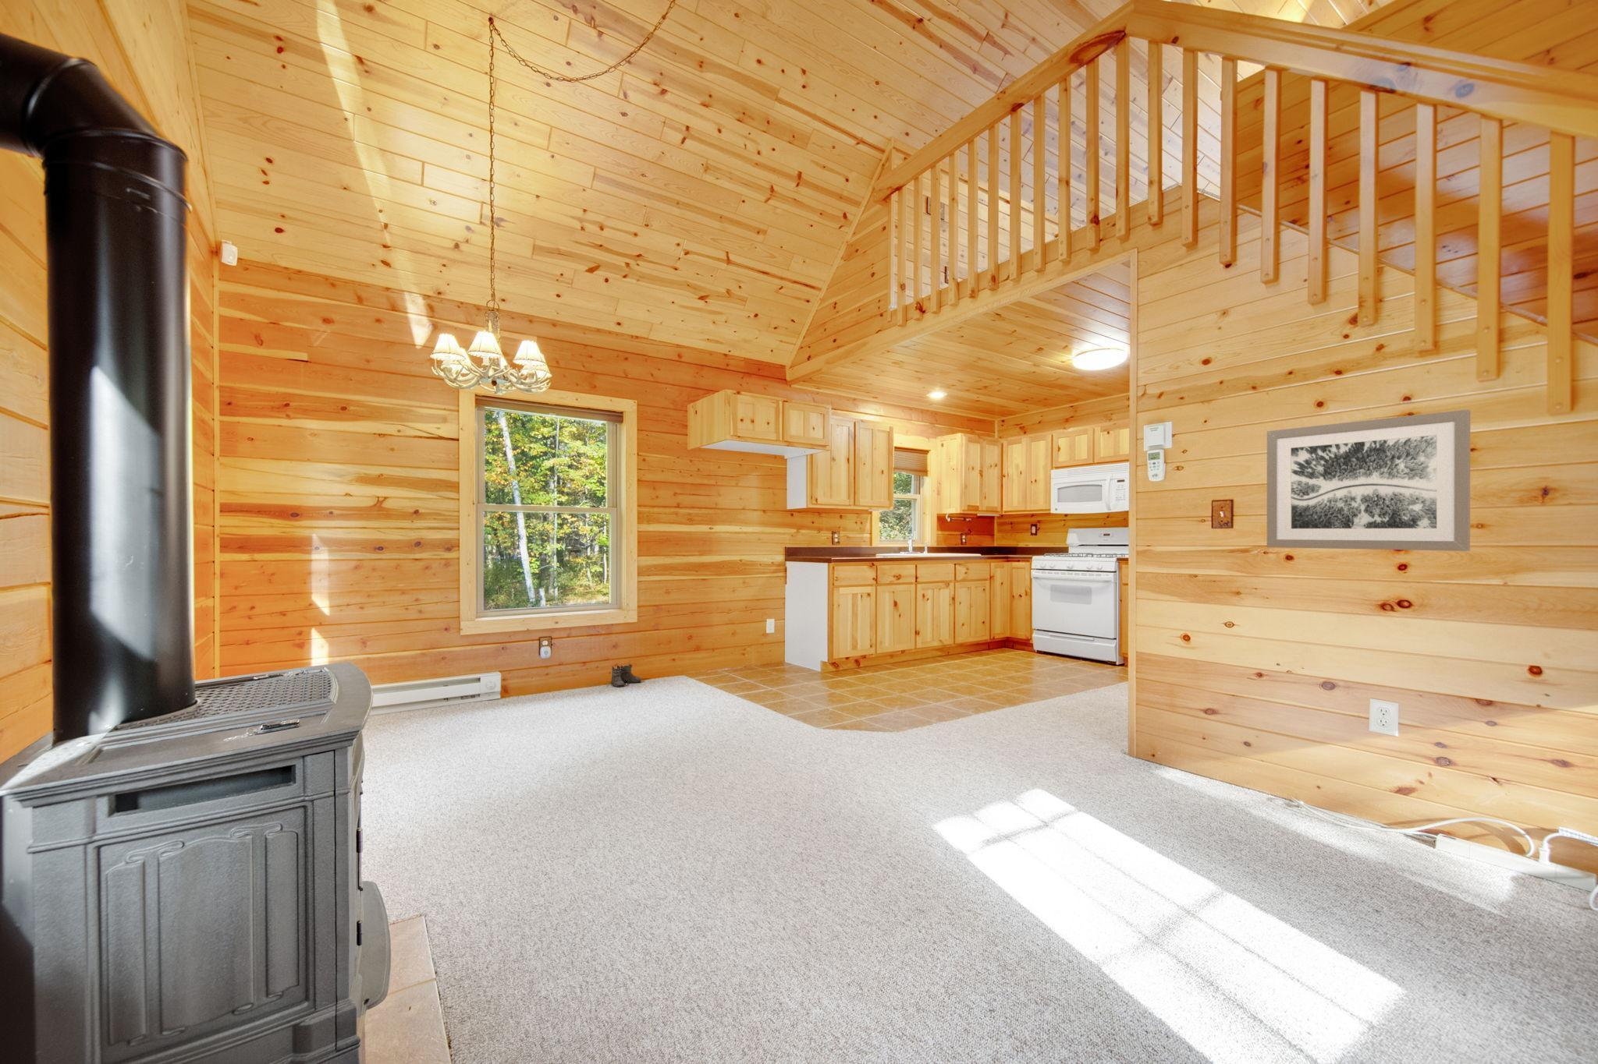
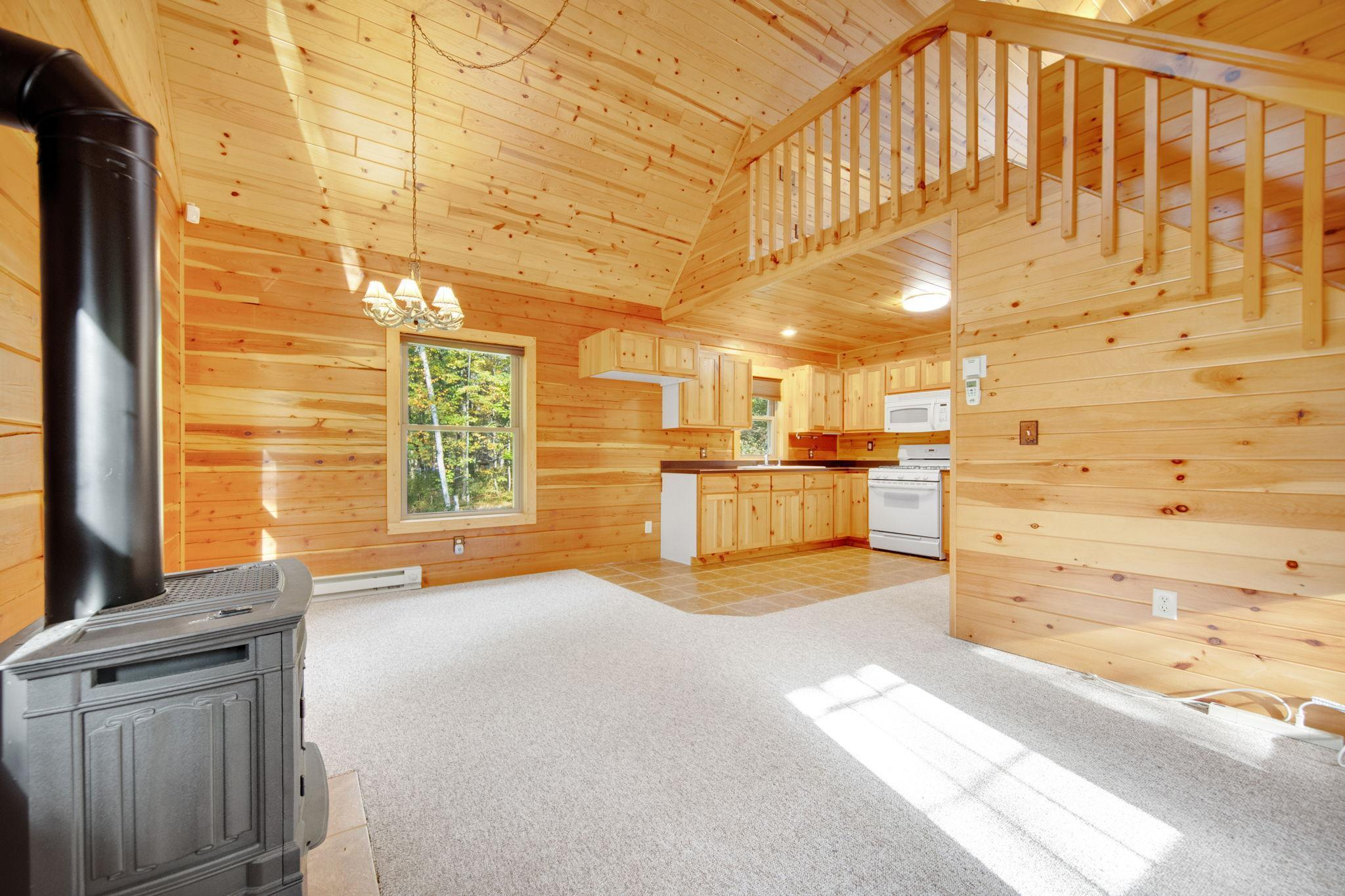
- boots [606,664,642,688]
- wall art [1267,408,1471,552]
